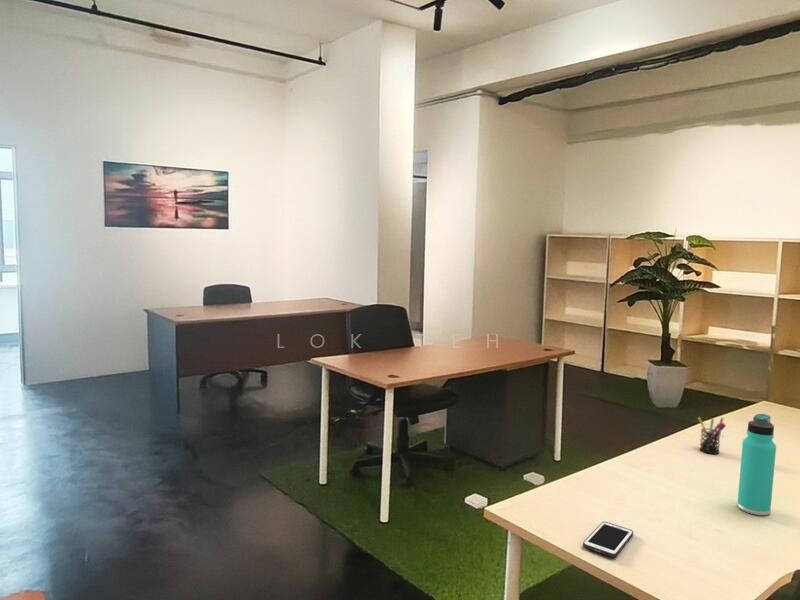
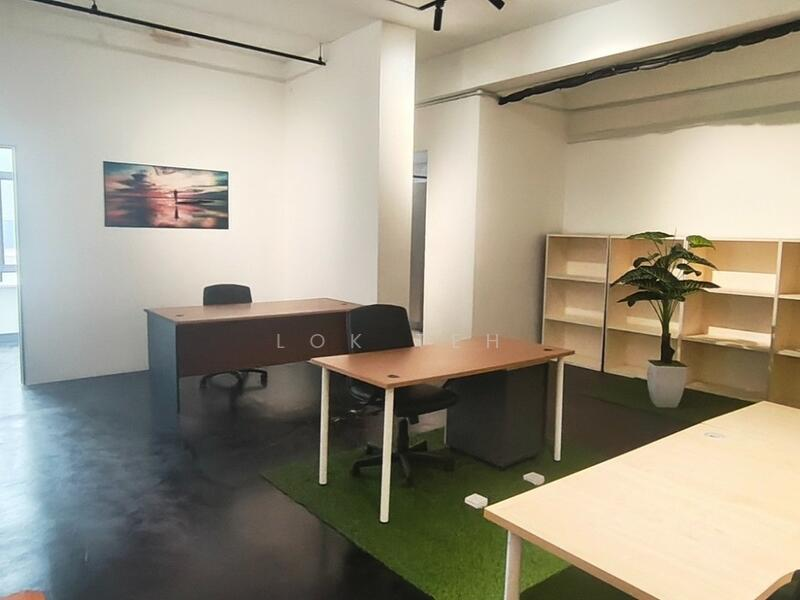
- thermos bottle [736,413,777,516]
- pen holder [697,416,727,455]
- cell phone [582,521,634,558]
